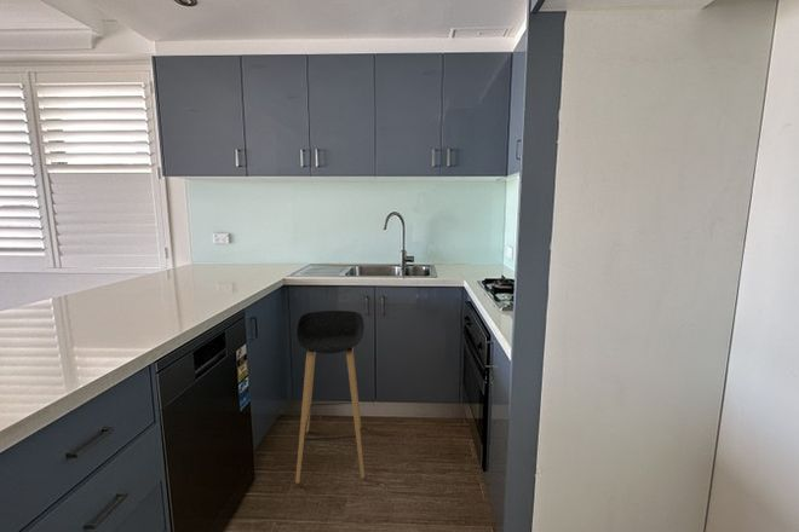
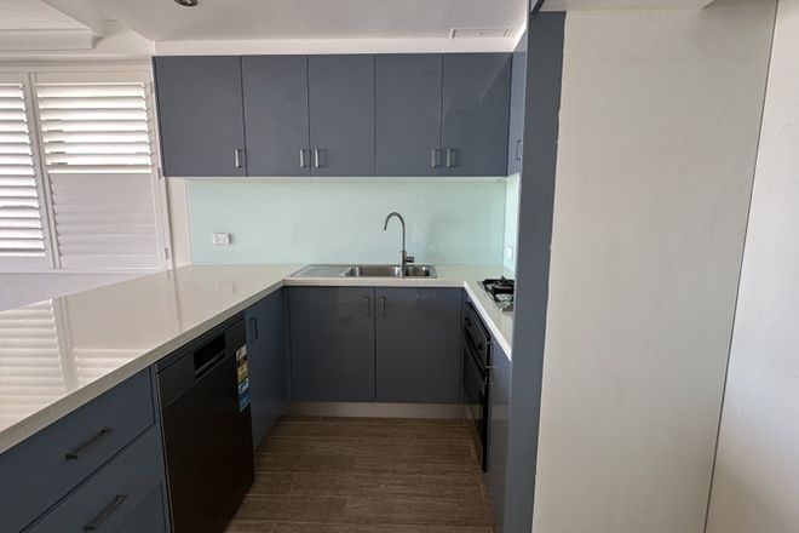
- stool [294,310,366,485]
